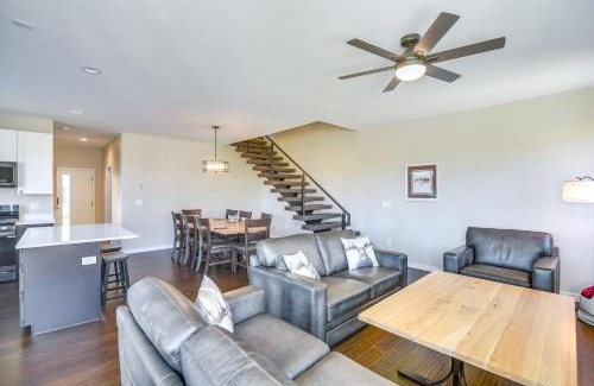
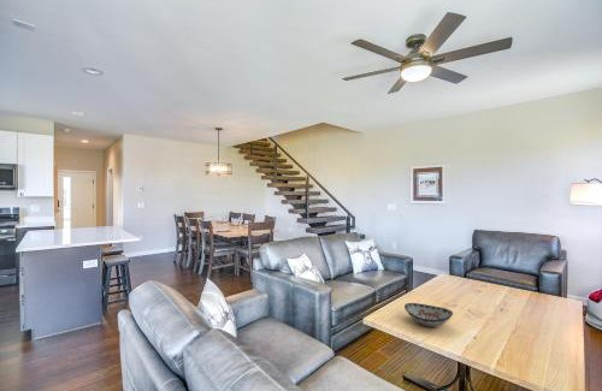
+ decorative bowl [403,302,454,328]
